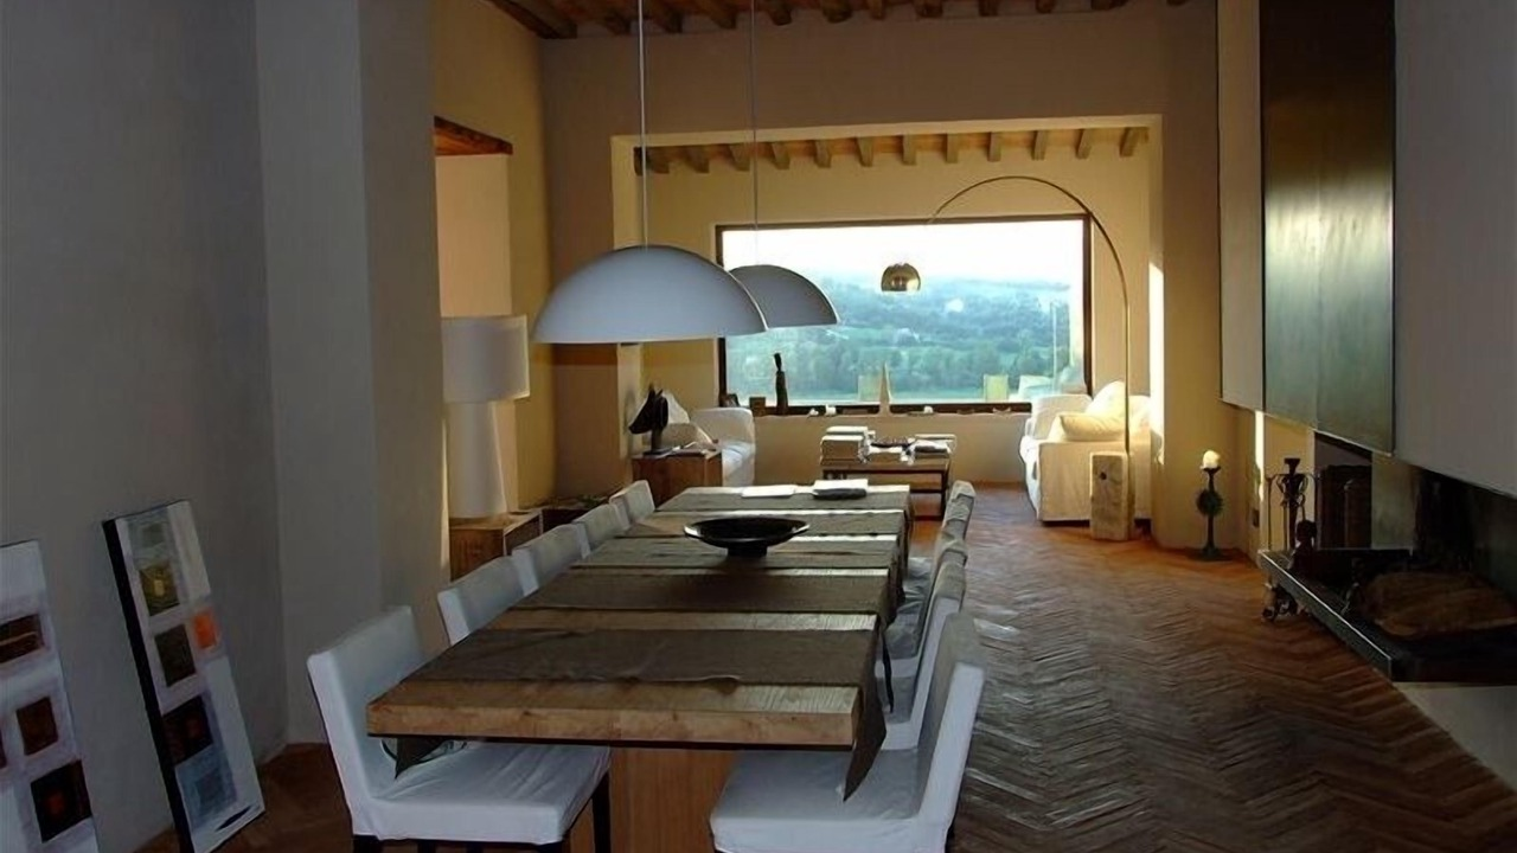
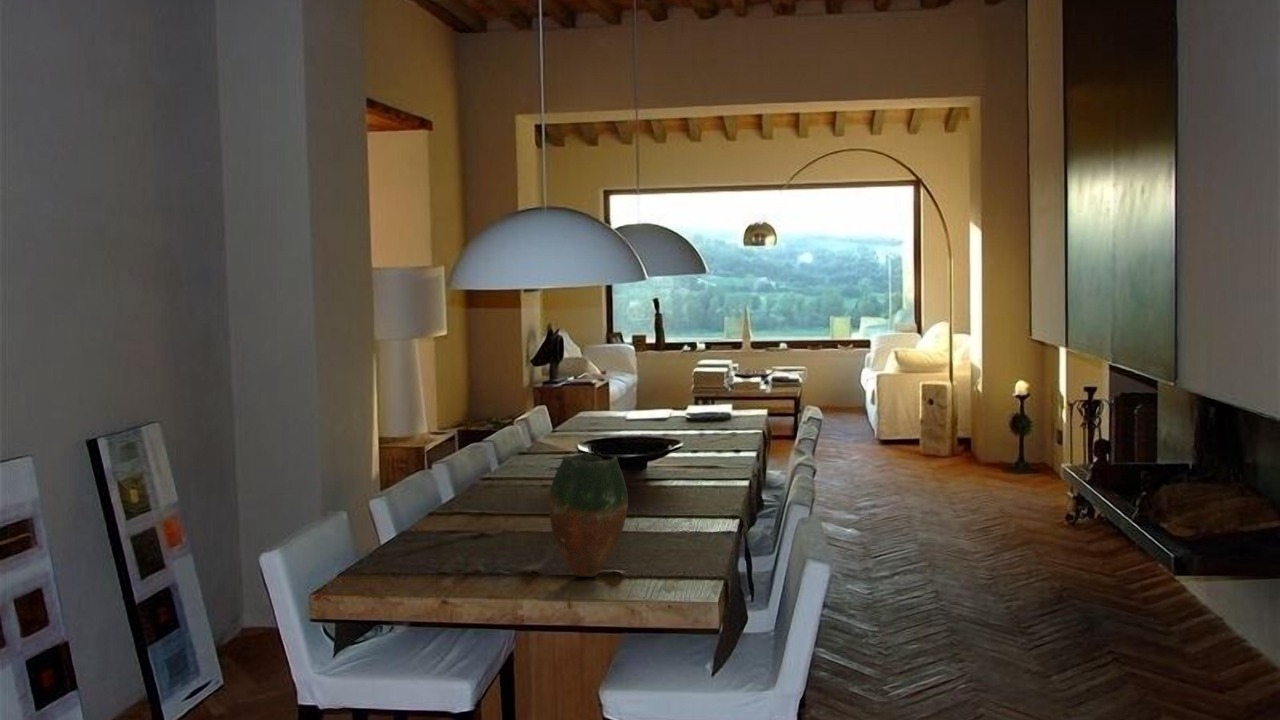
+ vase [548,452,629,578]
